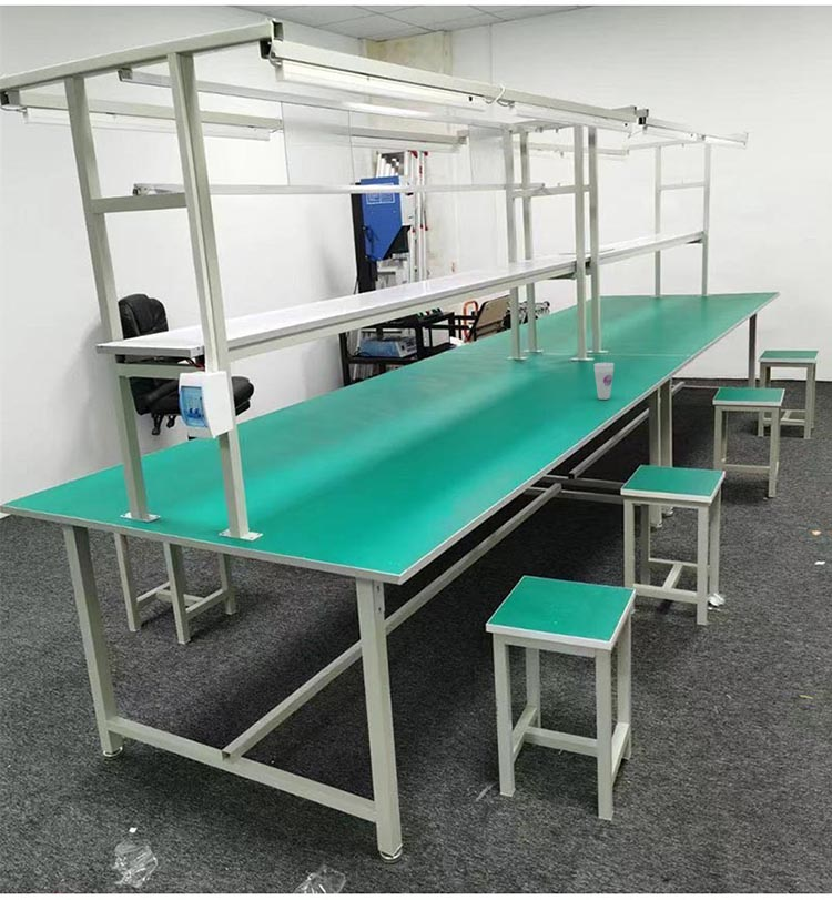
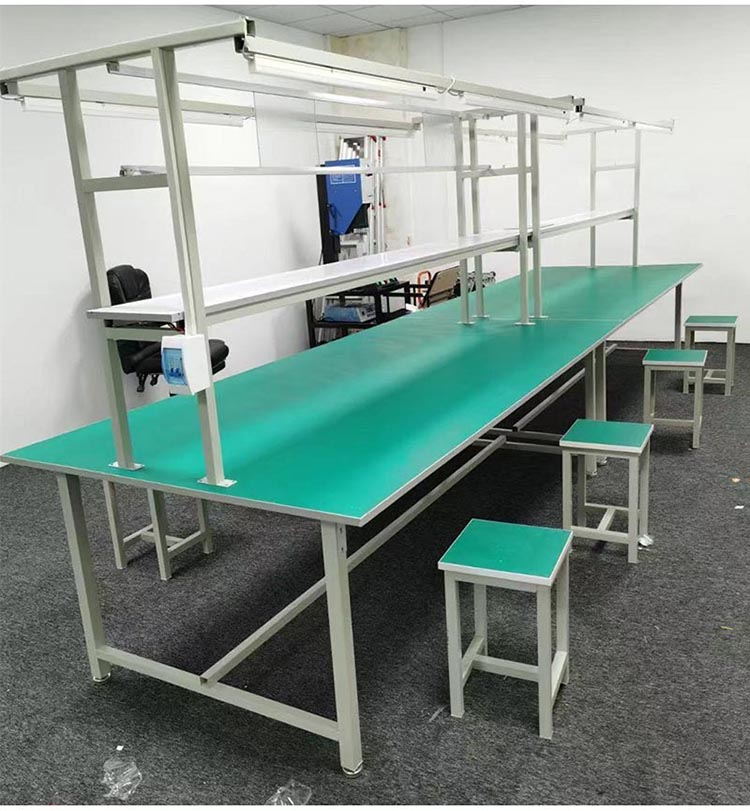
- cup [592,362,615,401]
